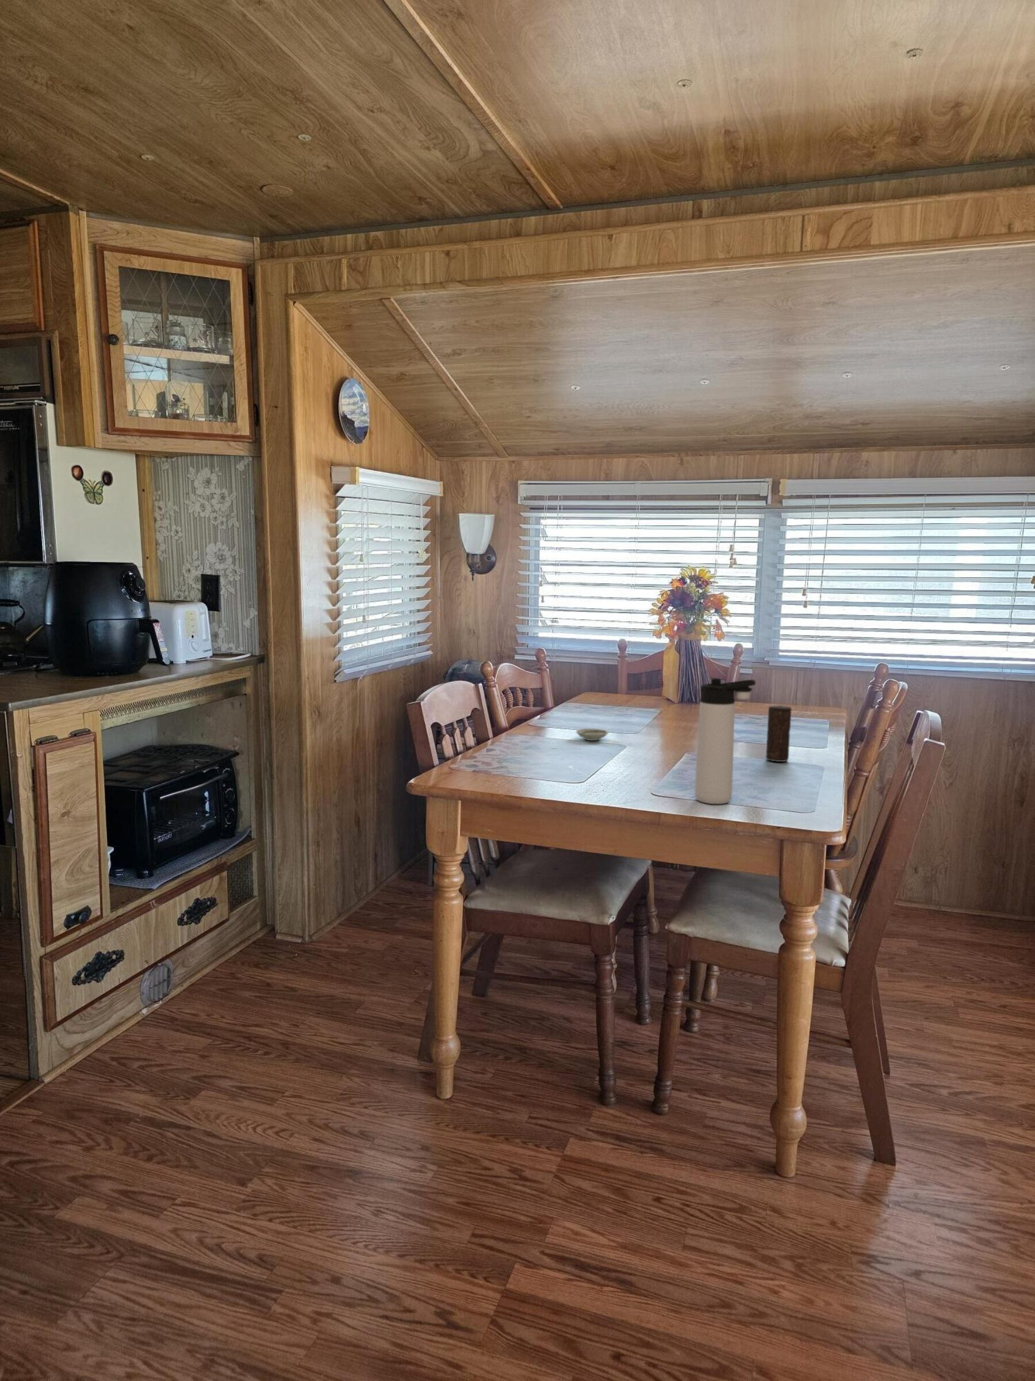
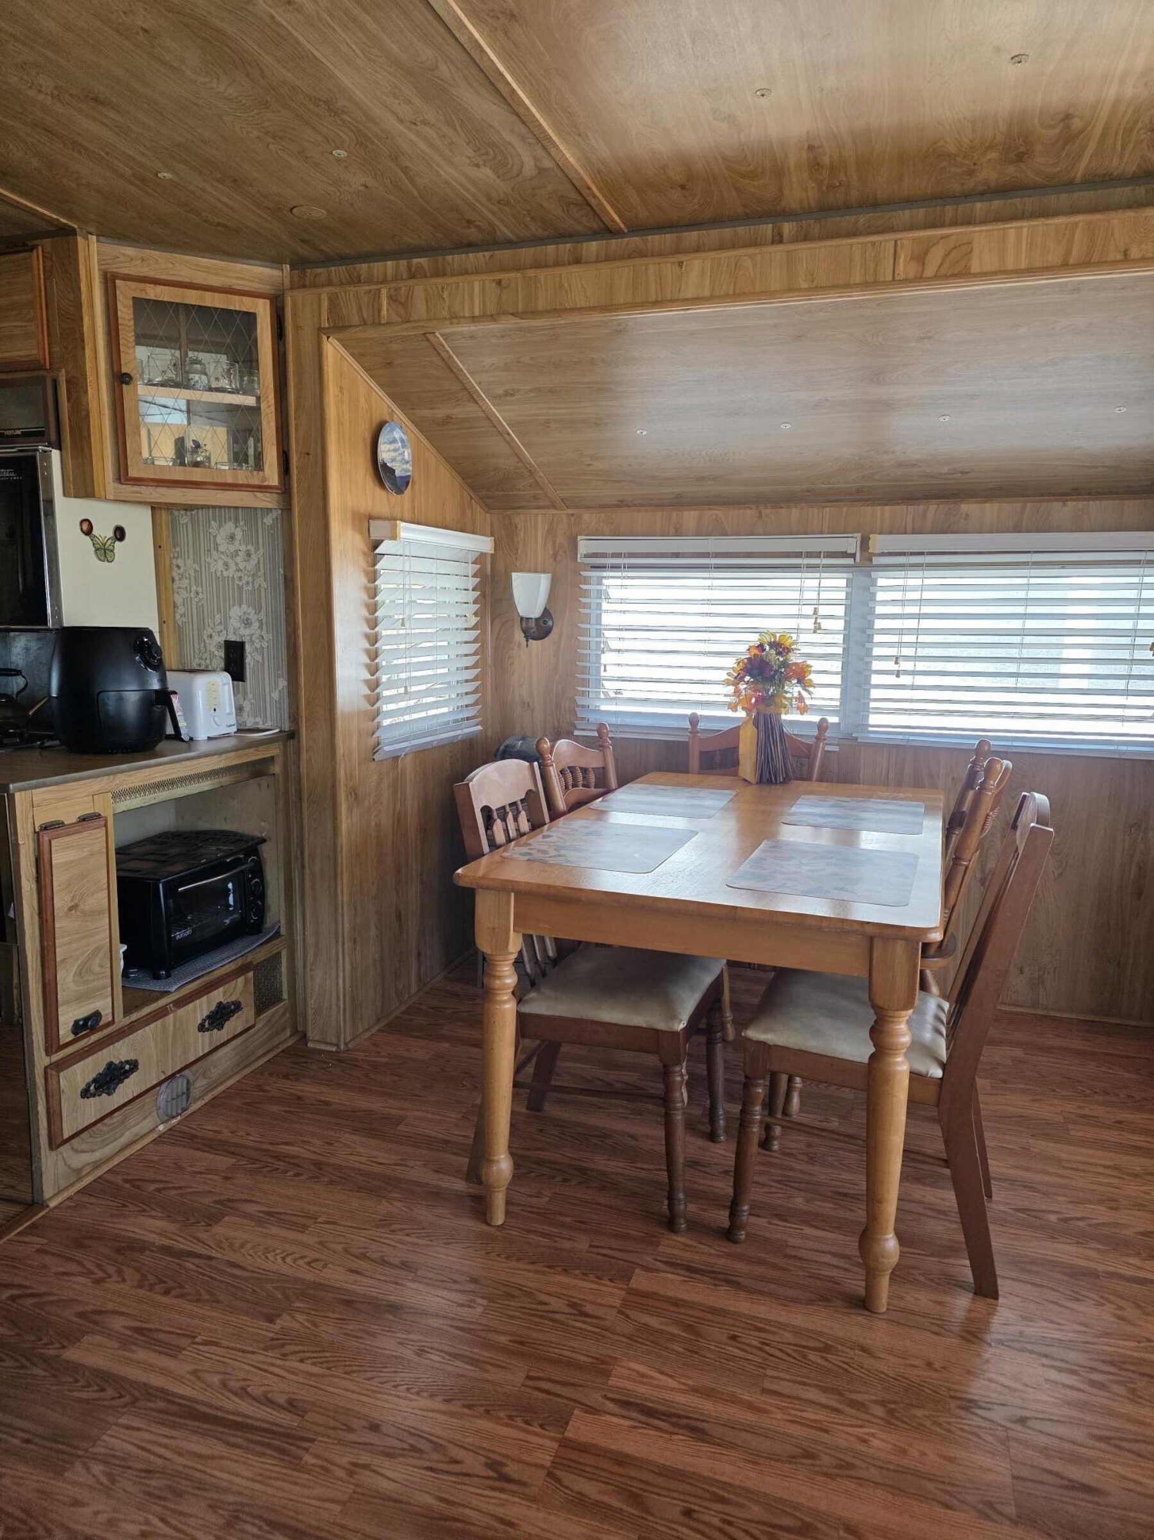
- thermos bottle [694,677,756,805]
- candle [765,705,791,762]
- saucer [575,727,609,742]
